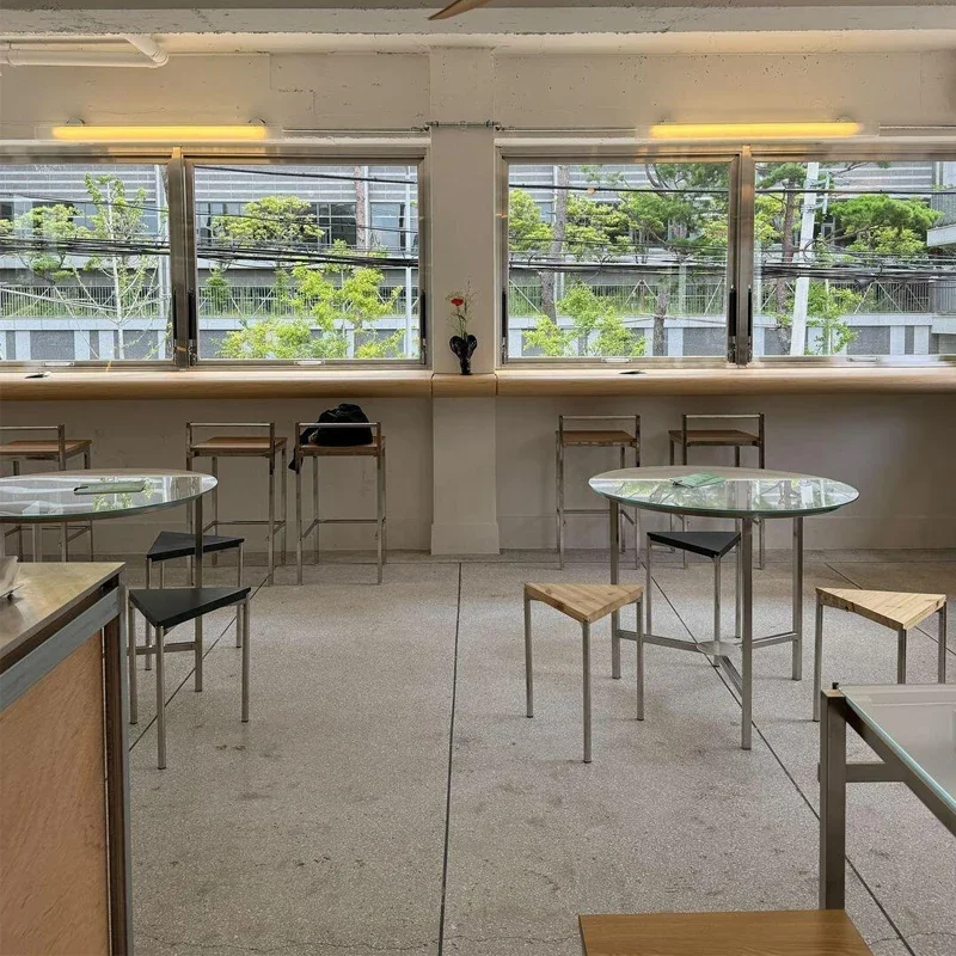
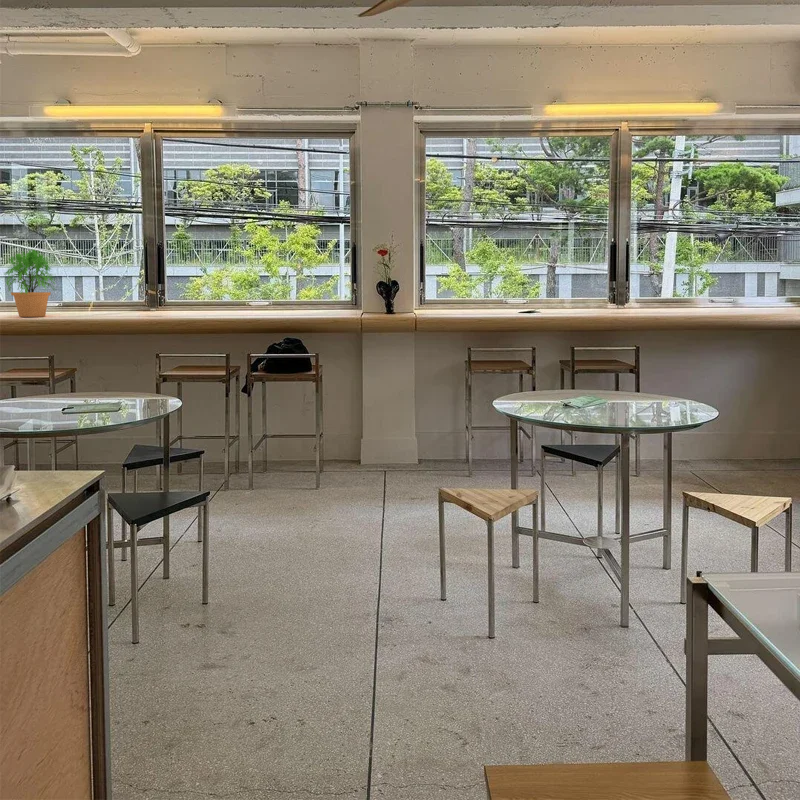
+ potted plant [3,249,57,318]
